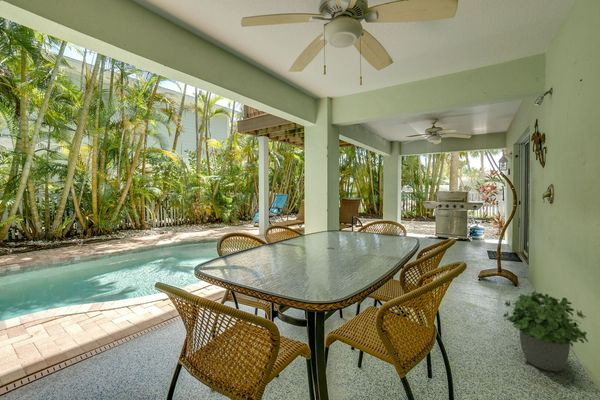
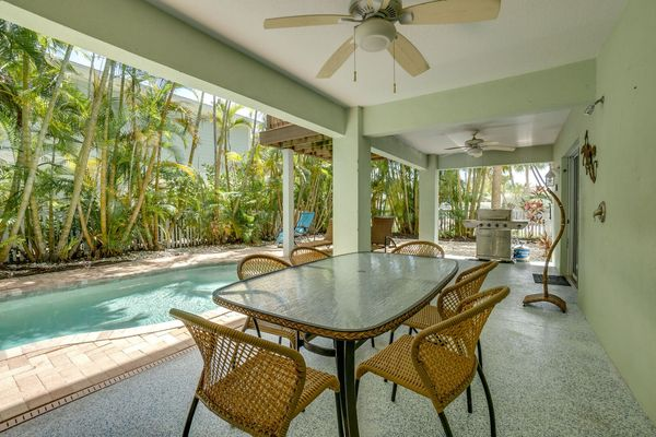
- potted plant [502,290,589,372]
